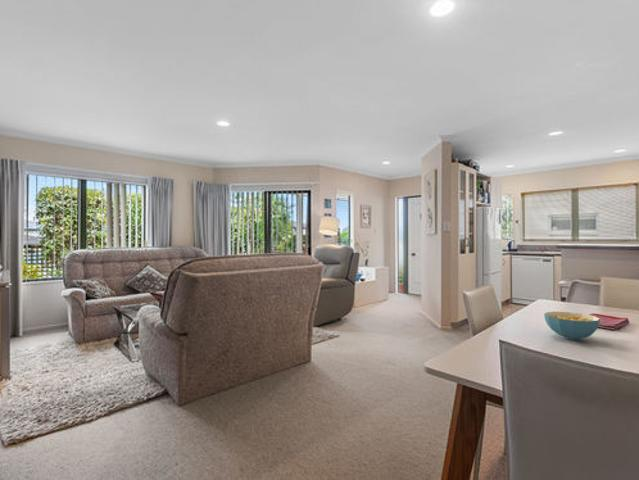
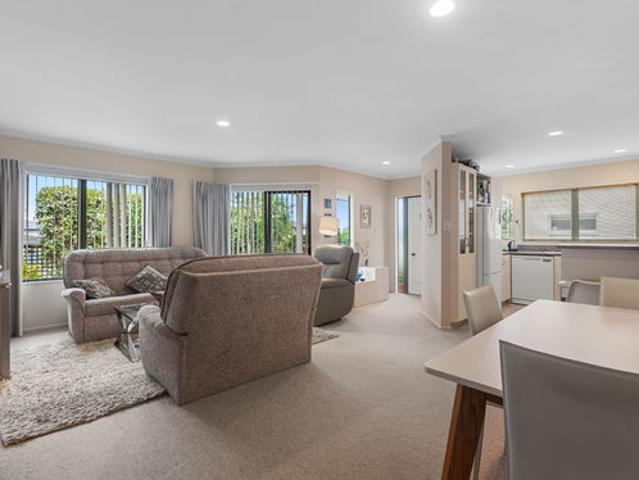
- dish towel [588,312,630,330]
- cereal bowl [543,311,600,341]
